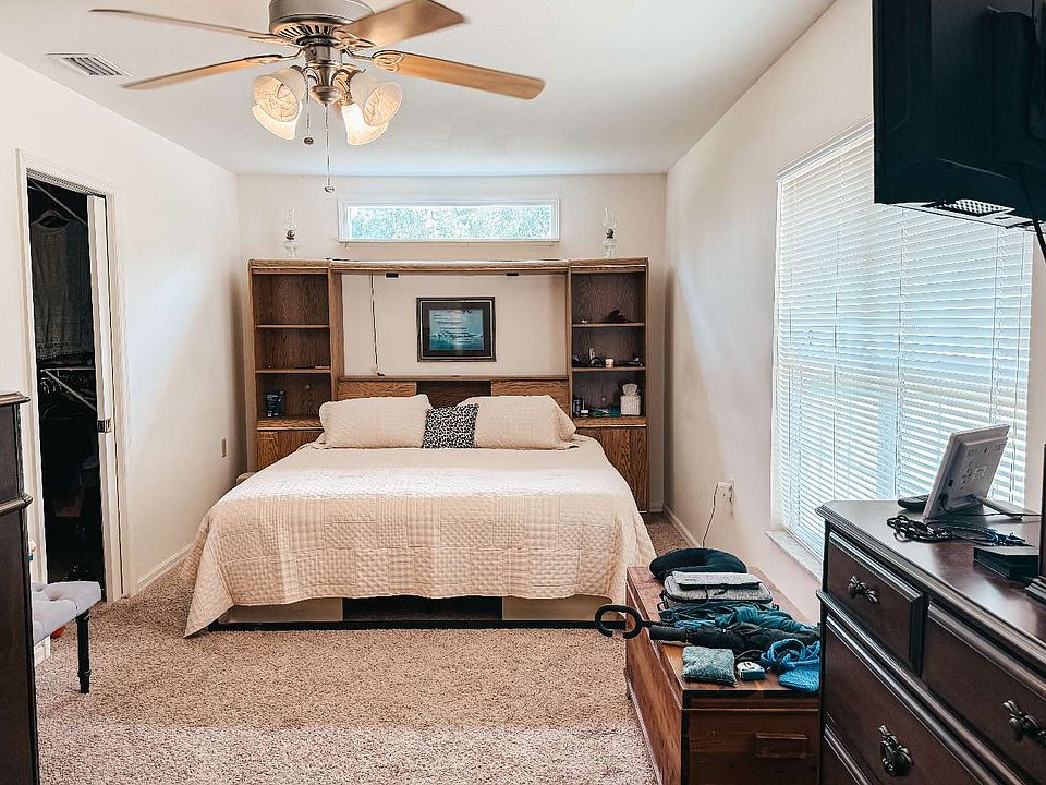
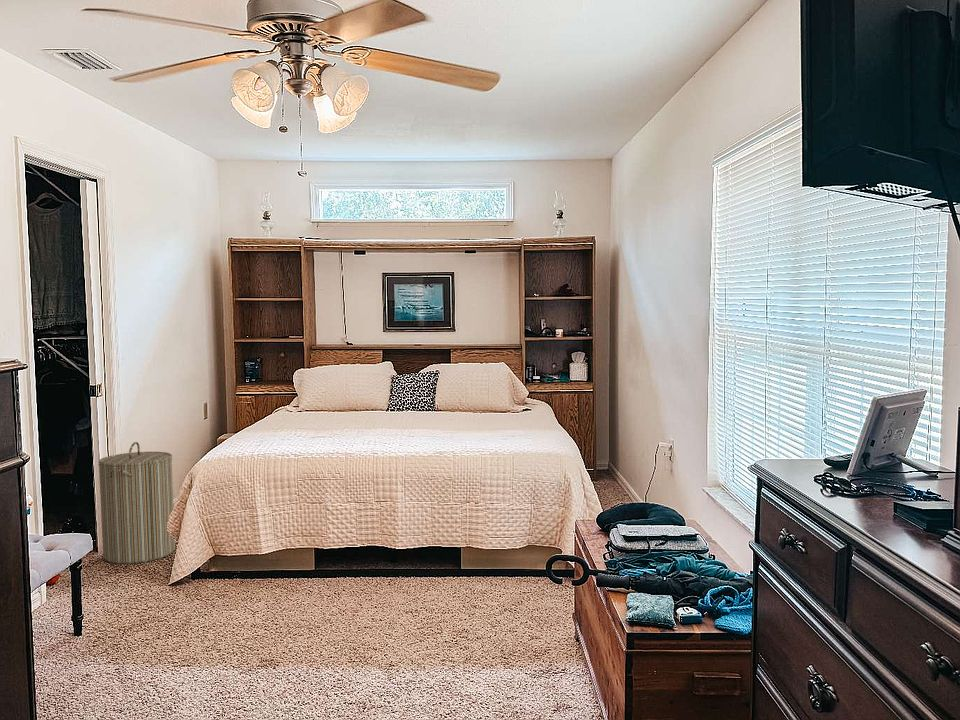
+ laundry hamper [98,441,176,565]
